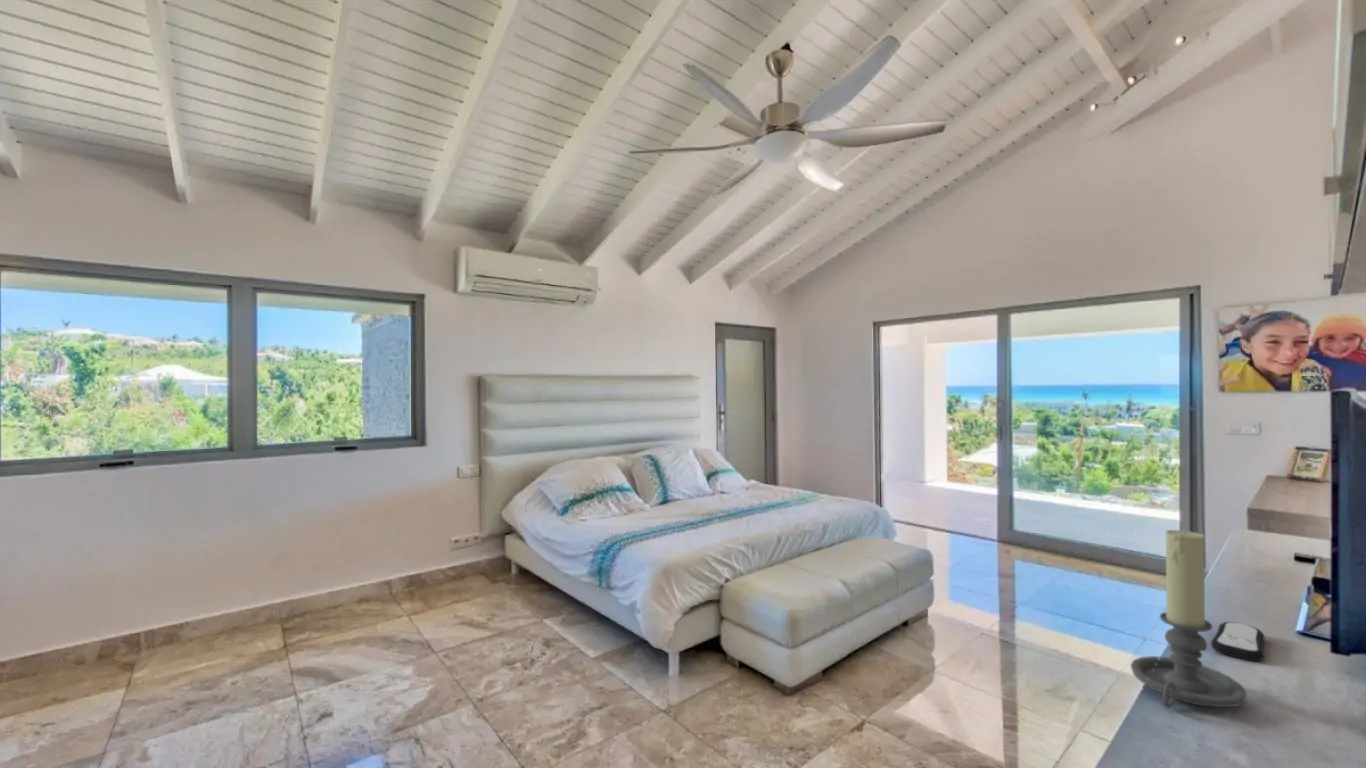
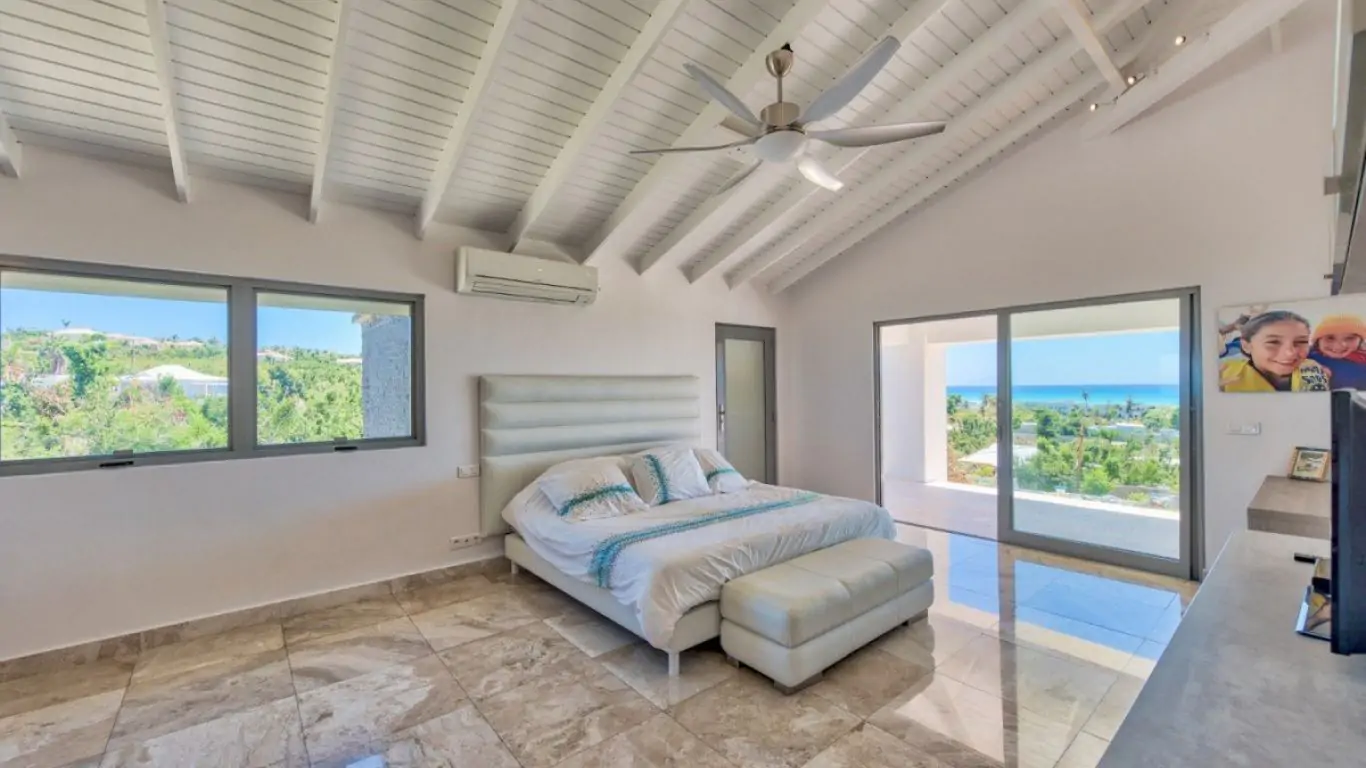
- candle holder [1130,529,1248,709]
- remote control [1210,621,1266,662]
